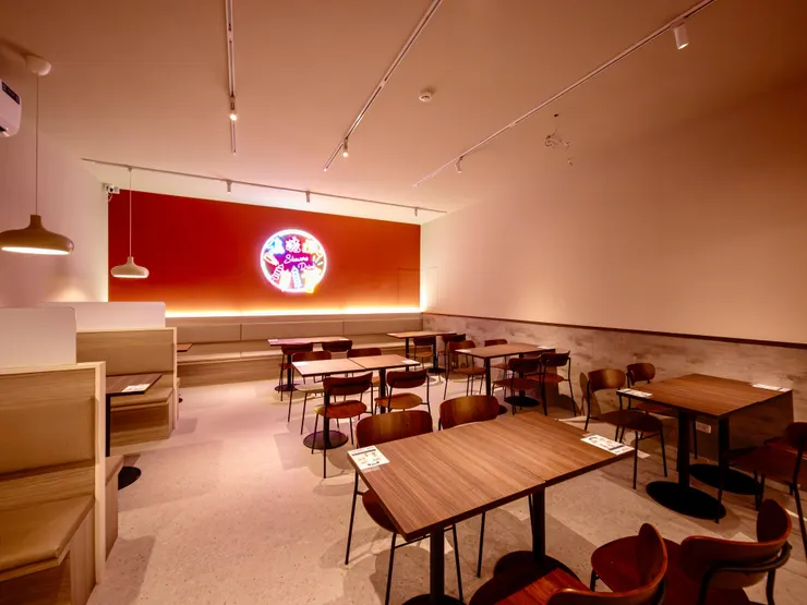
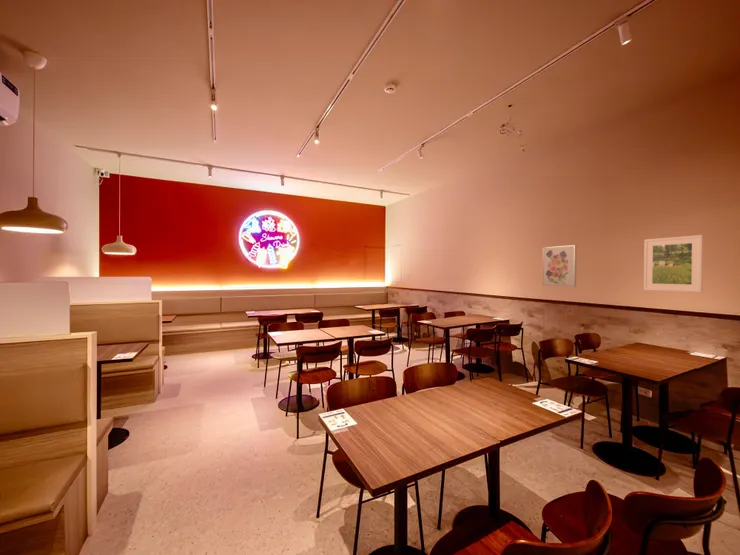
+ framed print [643,234,704,293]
+ wall art [541,244,578,288]
